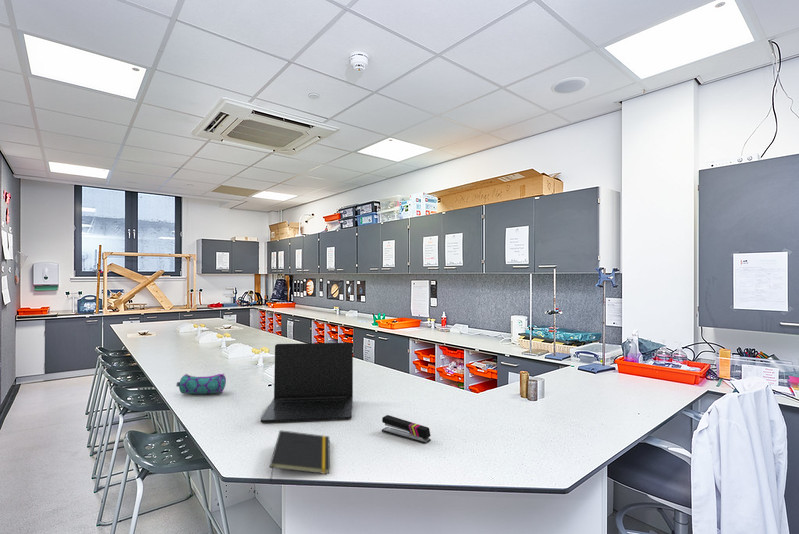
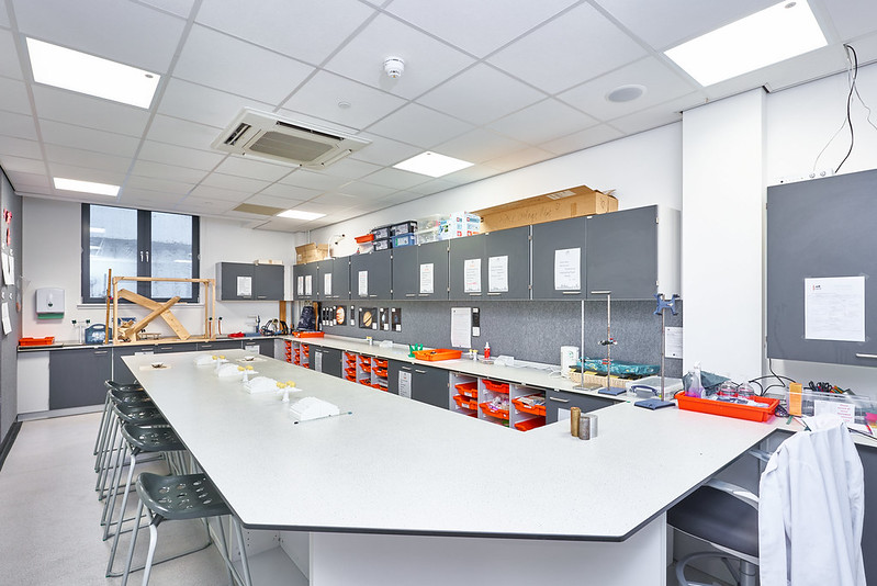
- stapler [381,414,432,445]
- notepad [269,429,331,482]
- laptop [260,342,354,423]
- pencil case [175,372,227,395]
